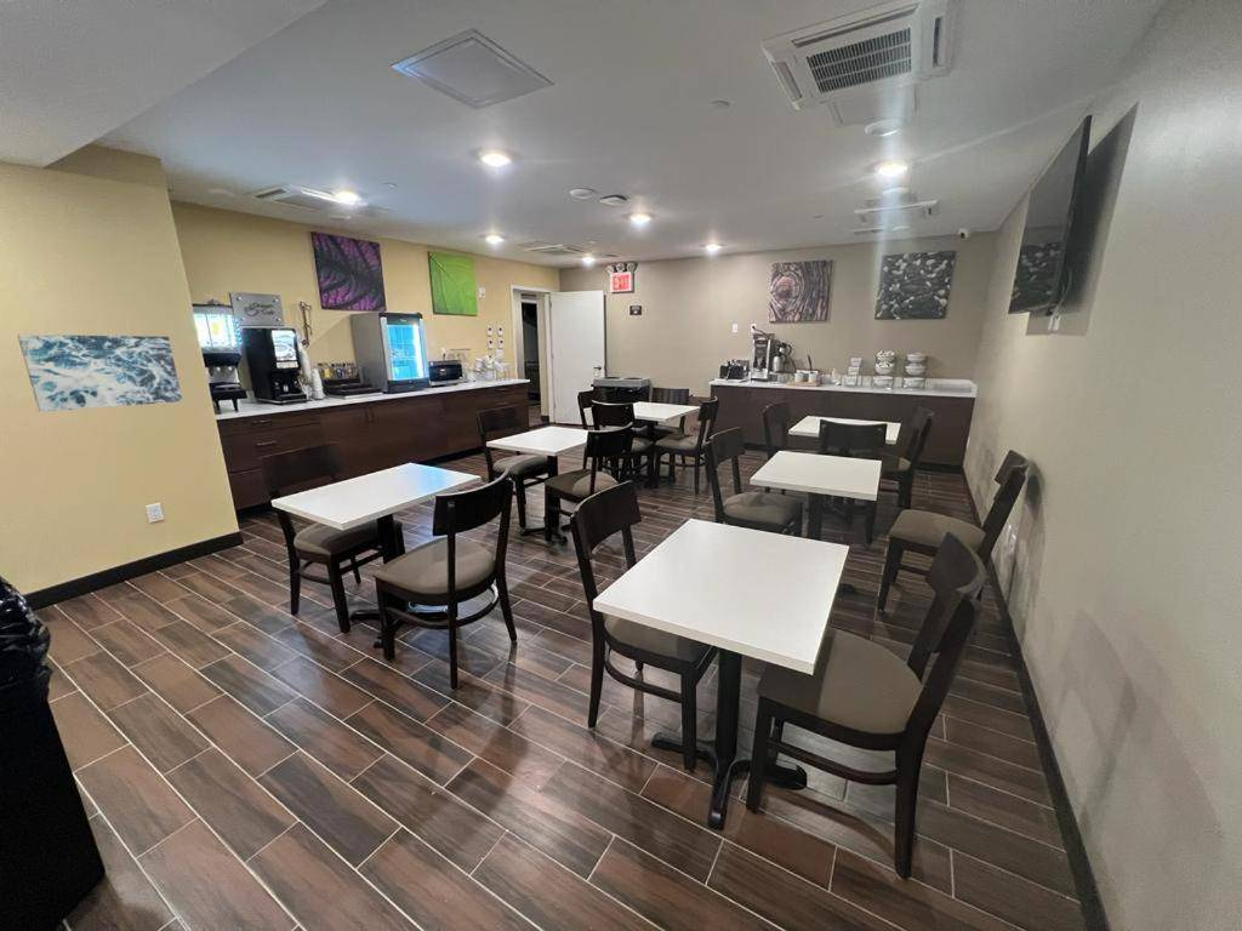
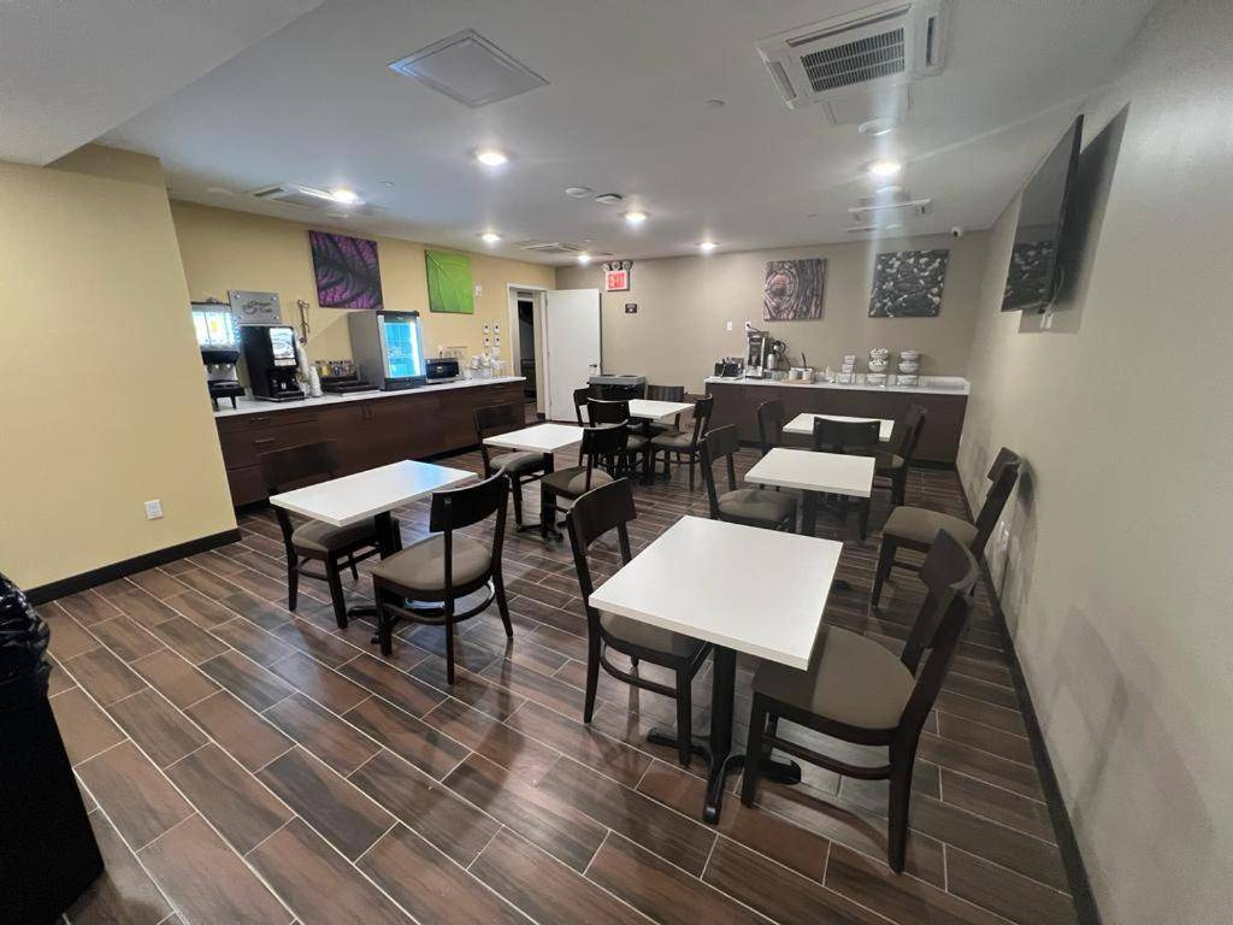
- wall art [16,333,183,413]
